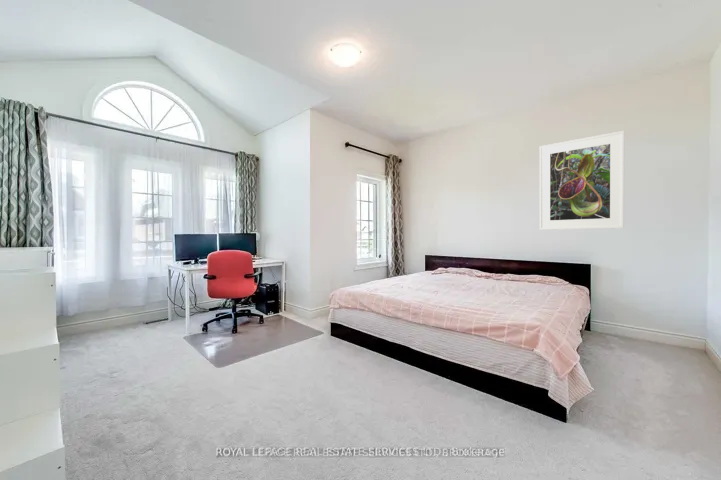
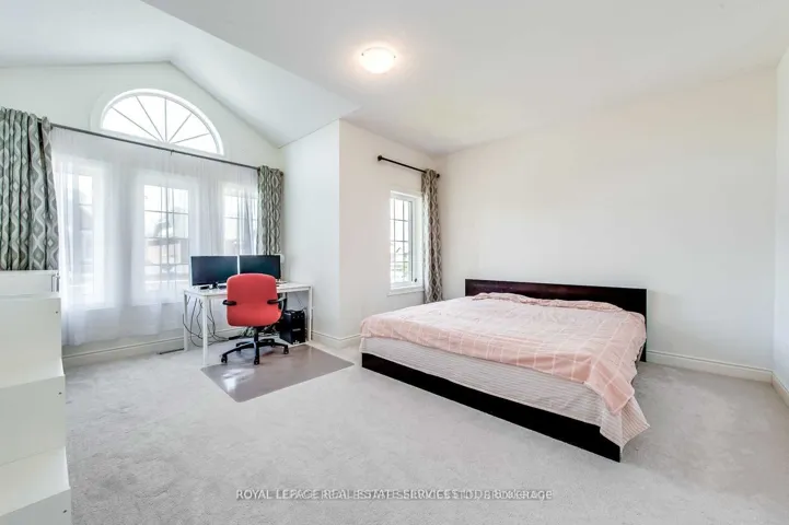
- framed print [538,130,625,231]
